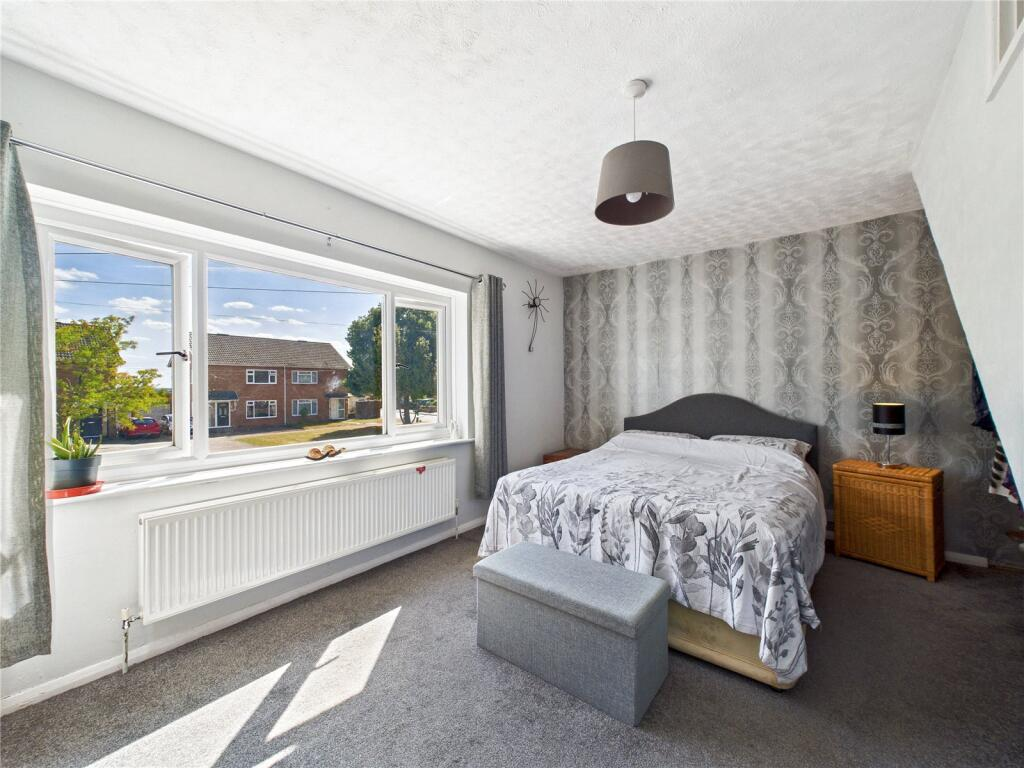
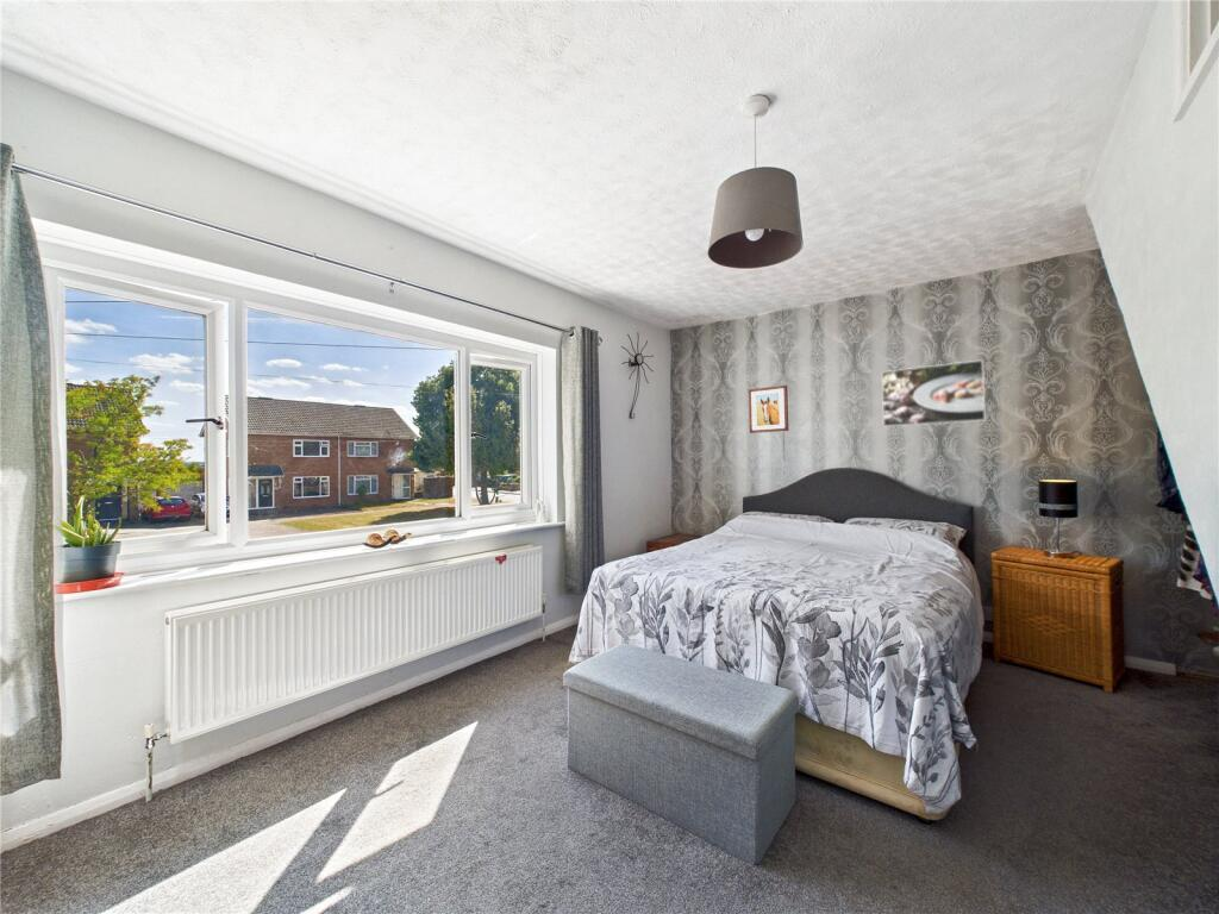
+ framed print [881,358,987,427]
+ wall art [748,384,789,434]
